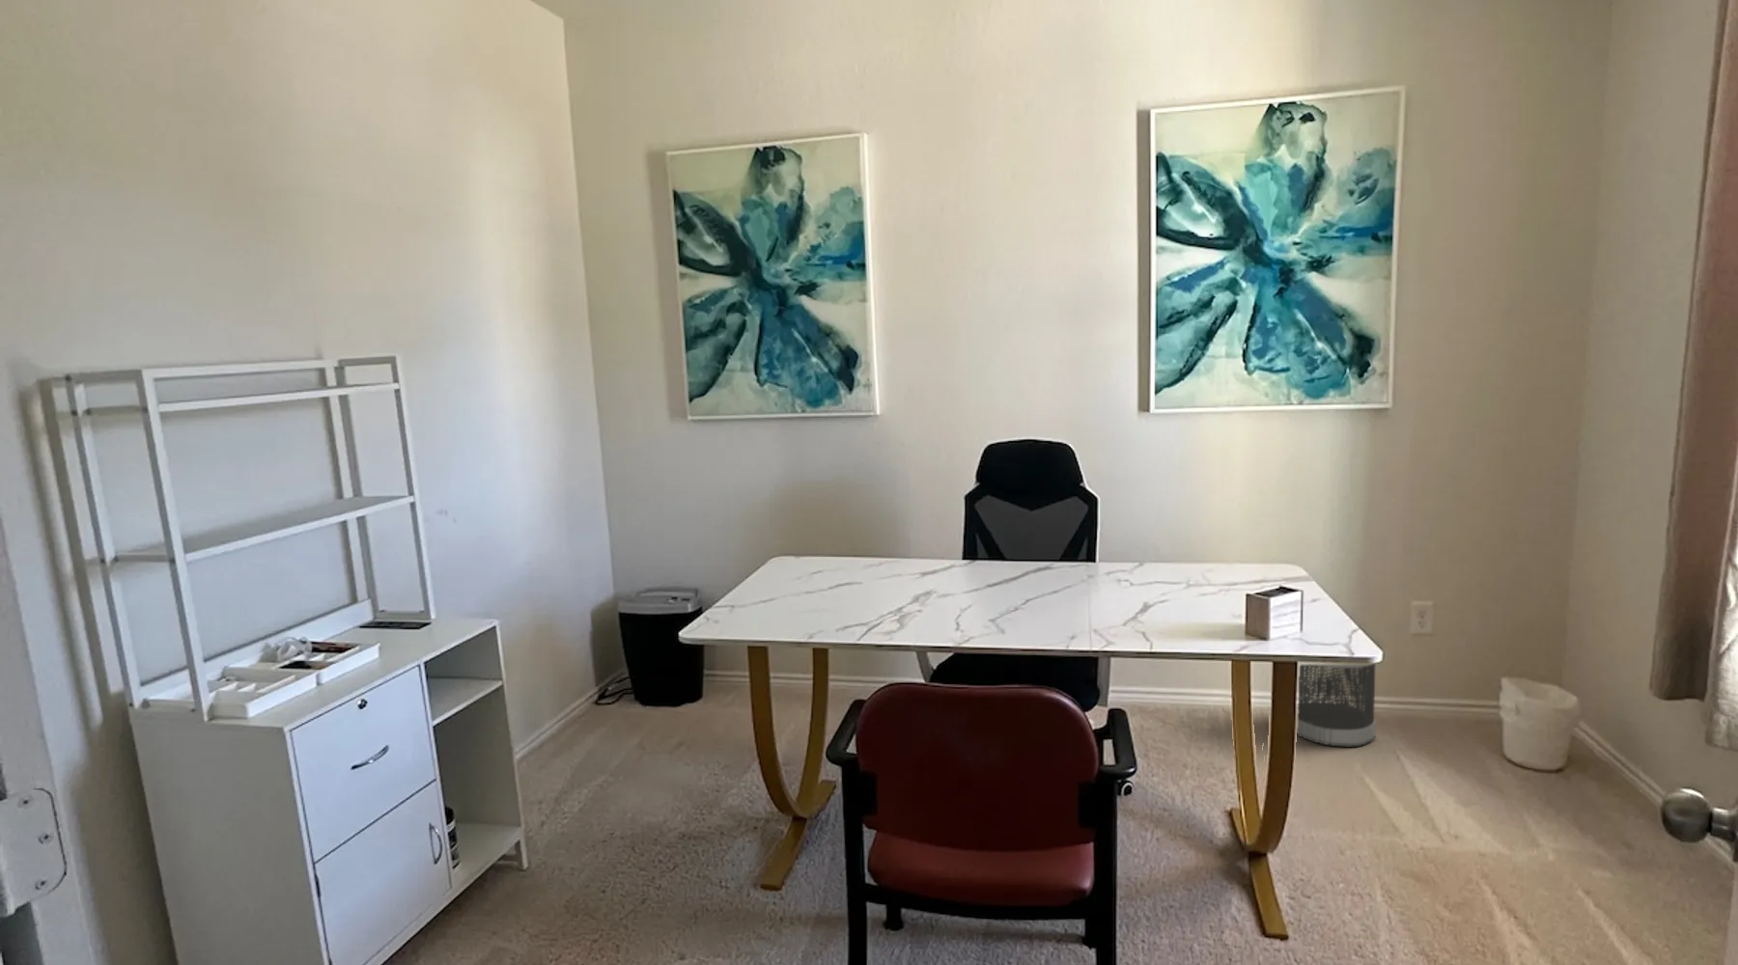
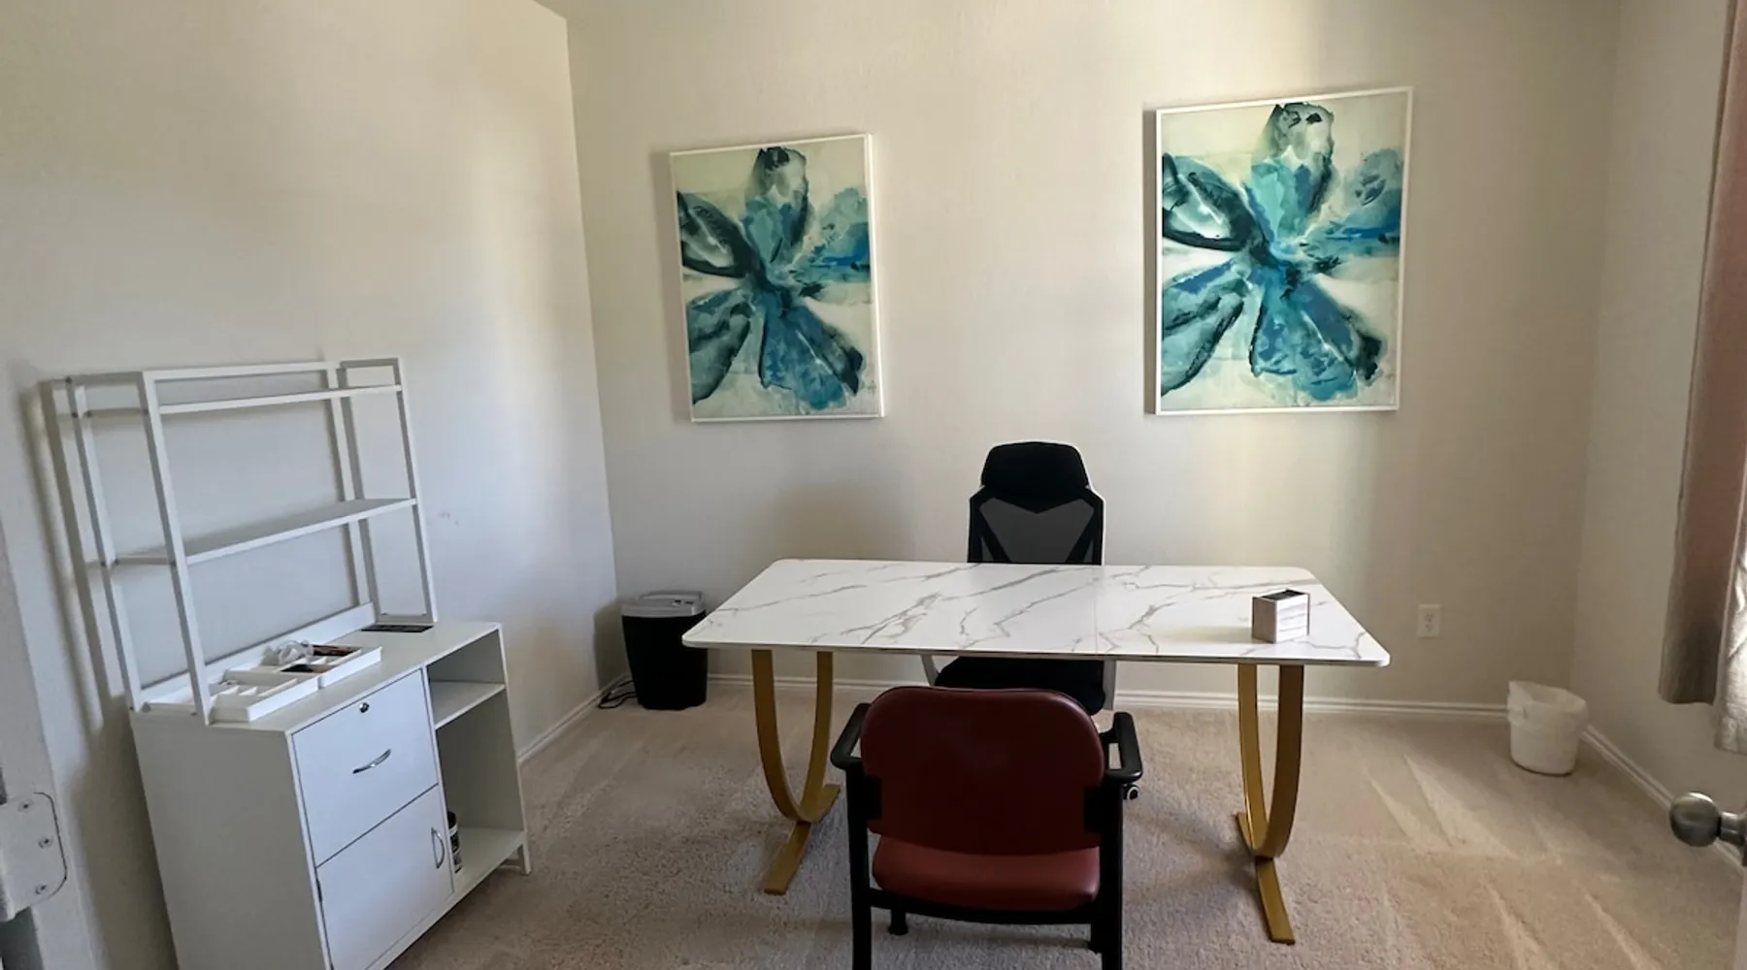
- wastebasket [1296,663,1377,748]
